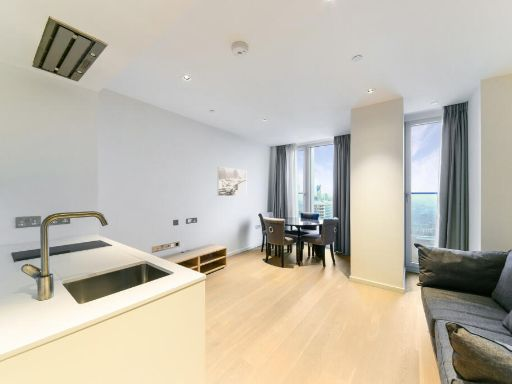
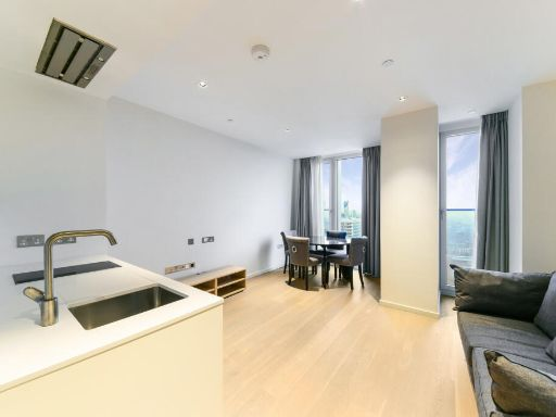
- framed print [217,166,247,197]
